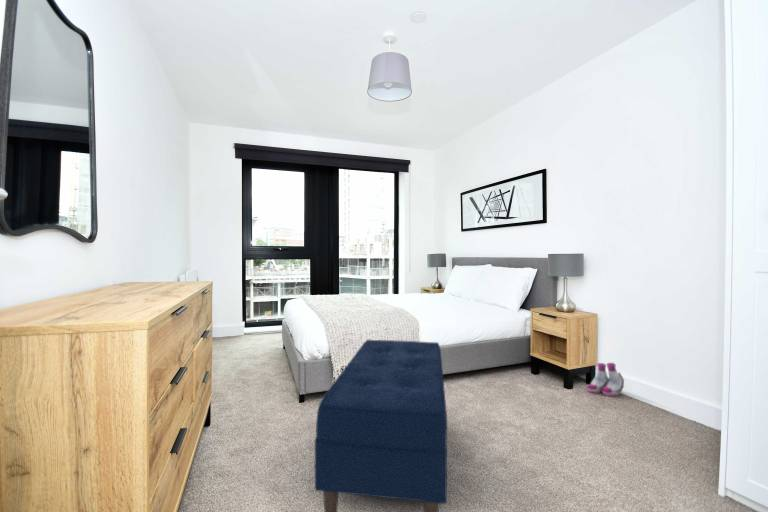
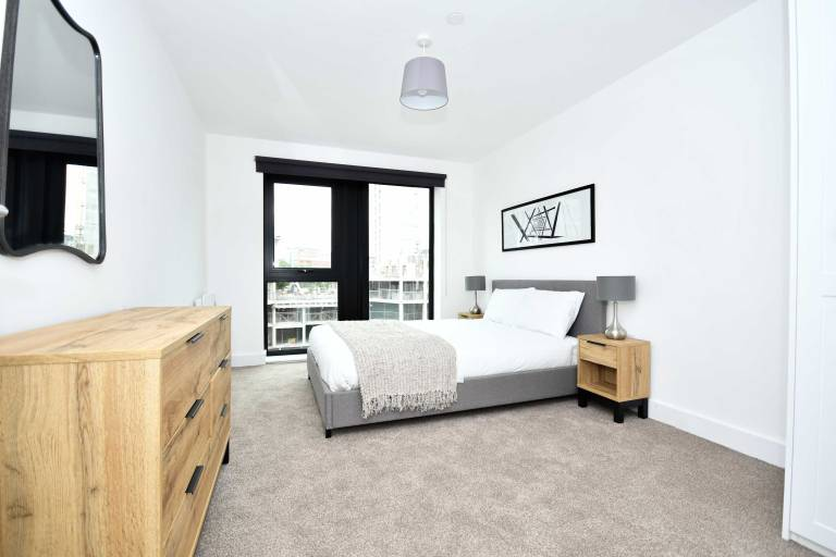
- boots [586,362,625,397]
- bench [314,339,448,512]
